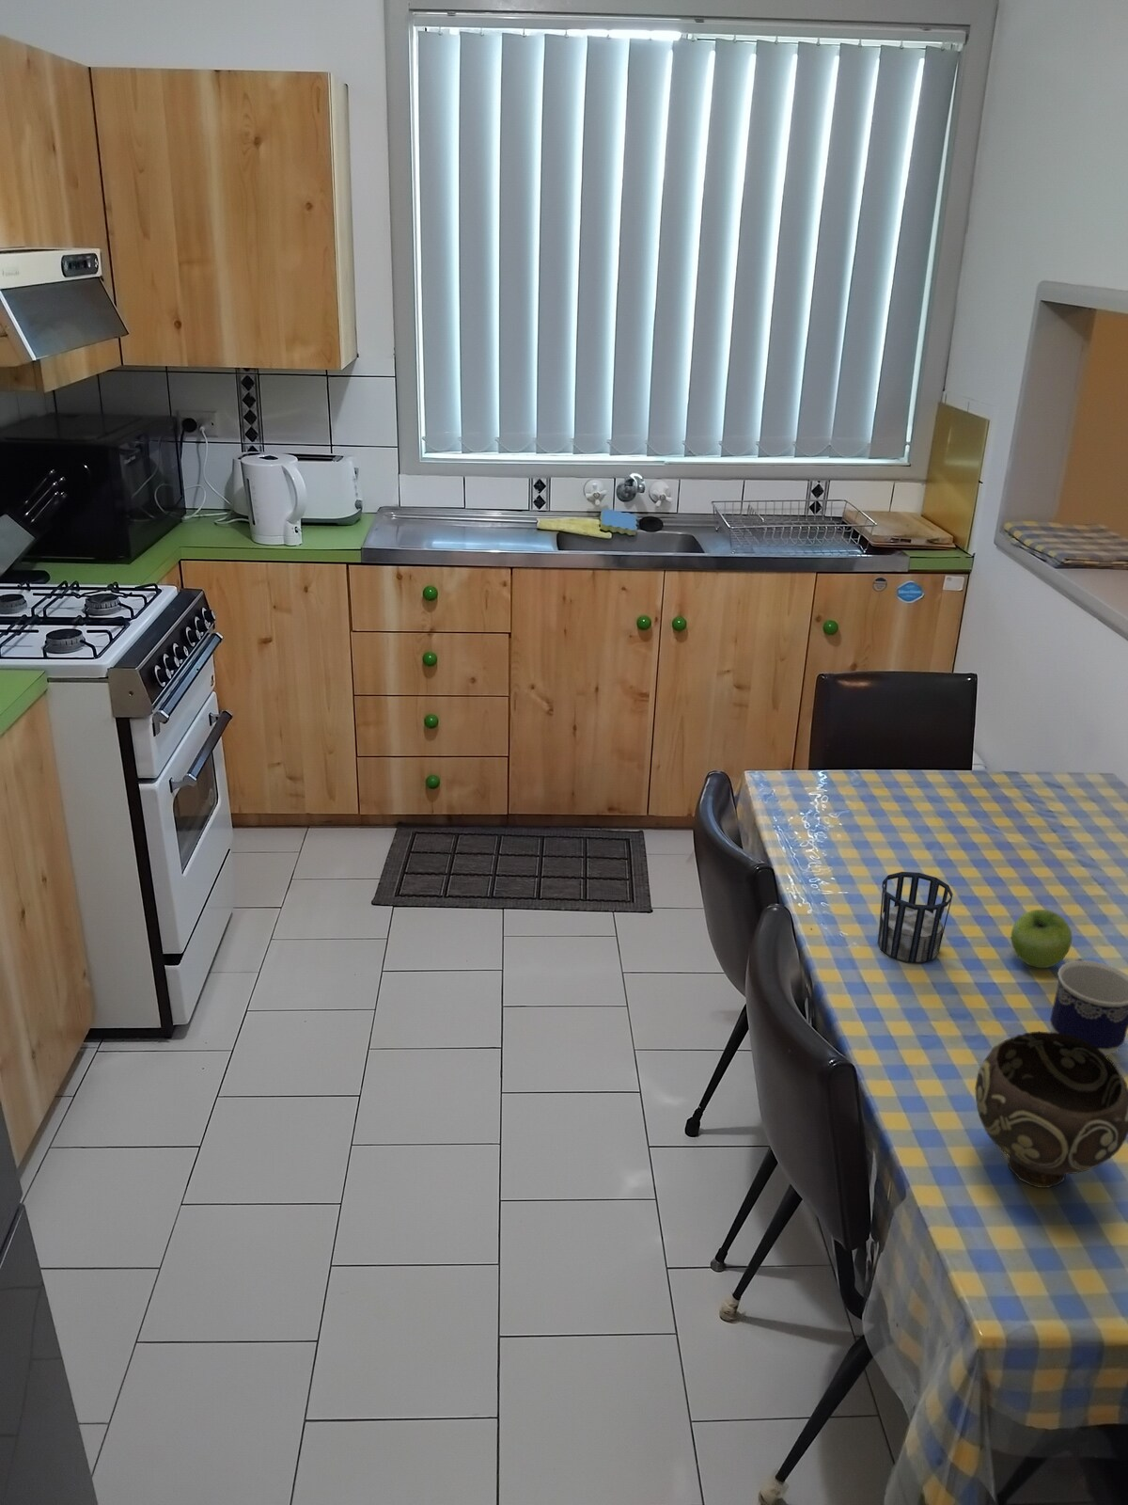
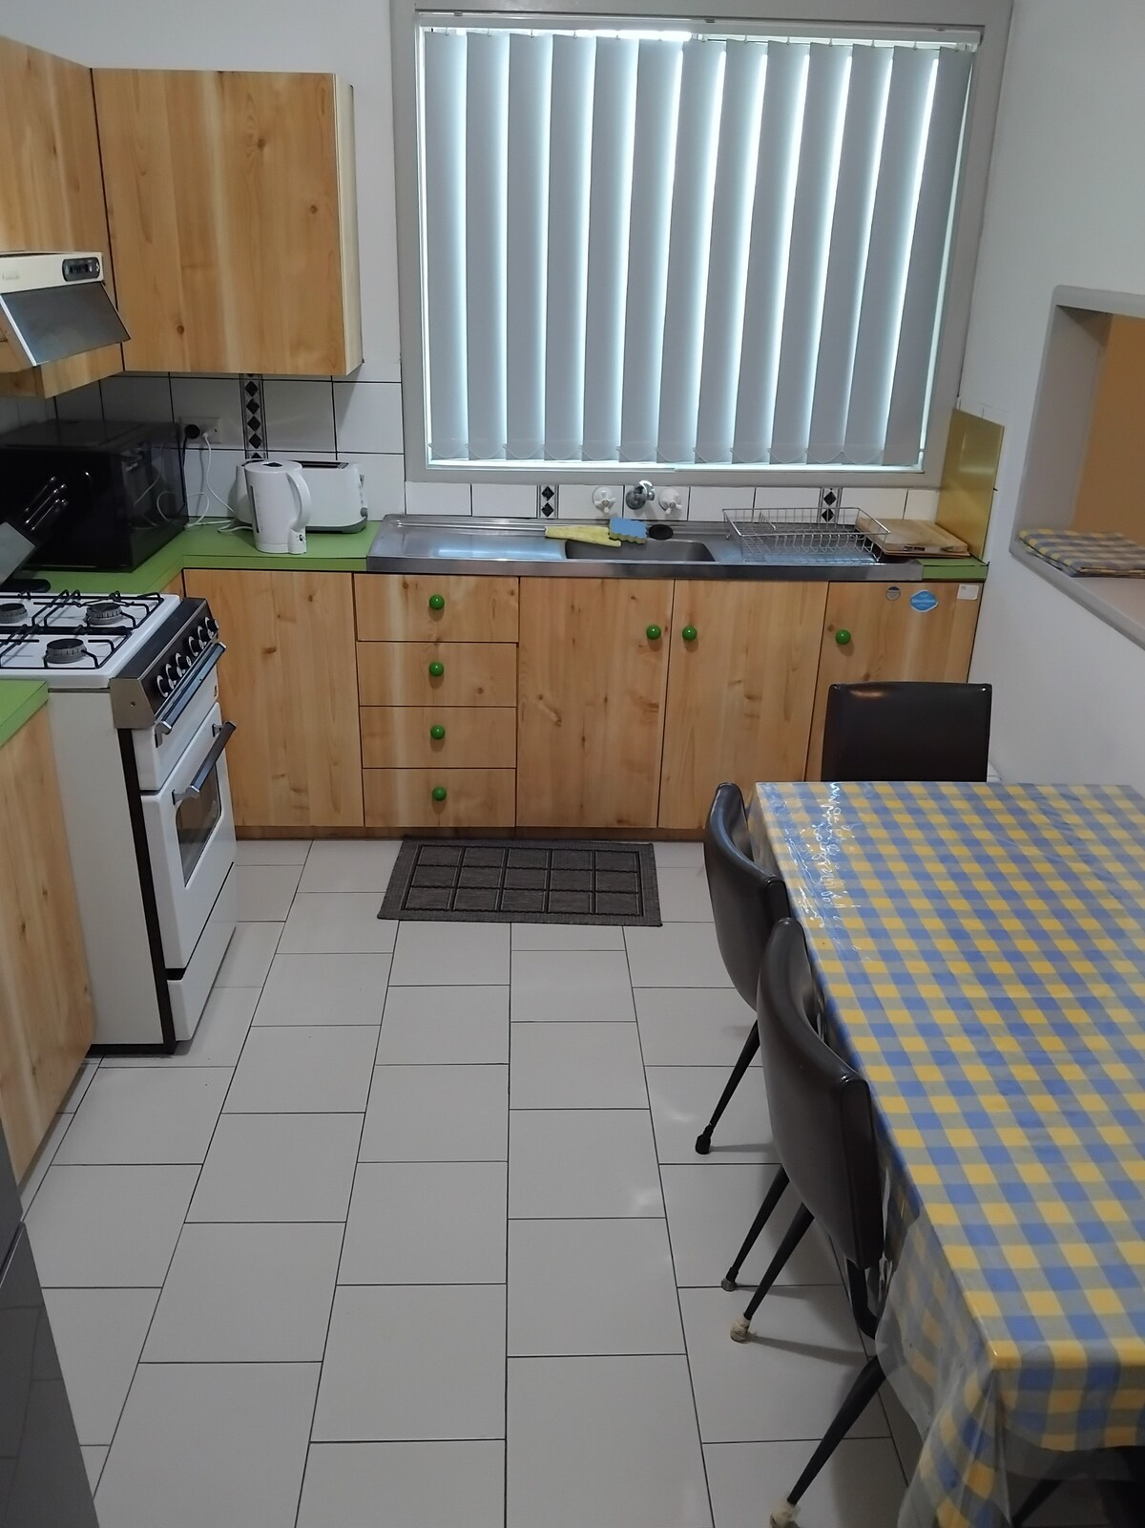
- cup [1049,958,1128,1056]
- fruit [1011,909,1072,969]
- cup [877,871,953,965]
- bowl [975,1031,1128,1189]
